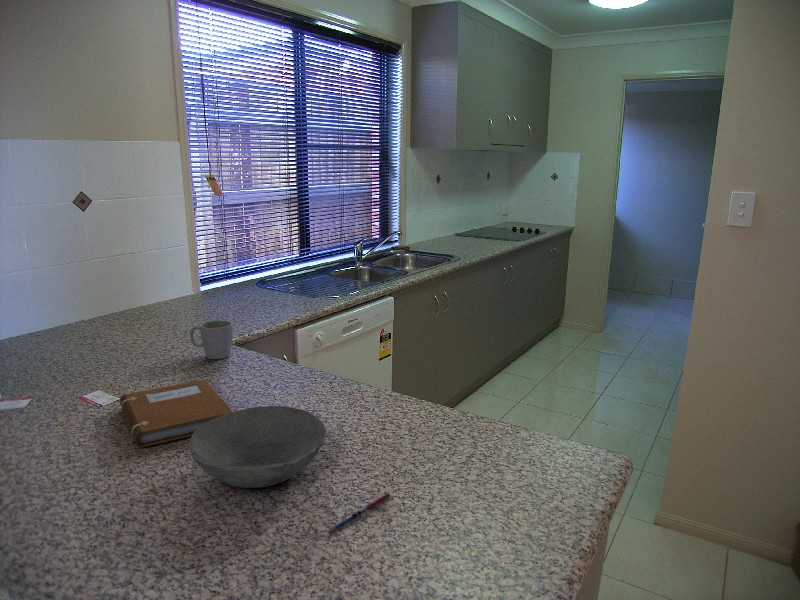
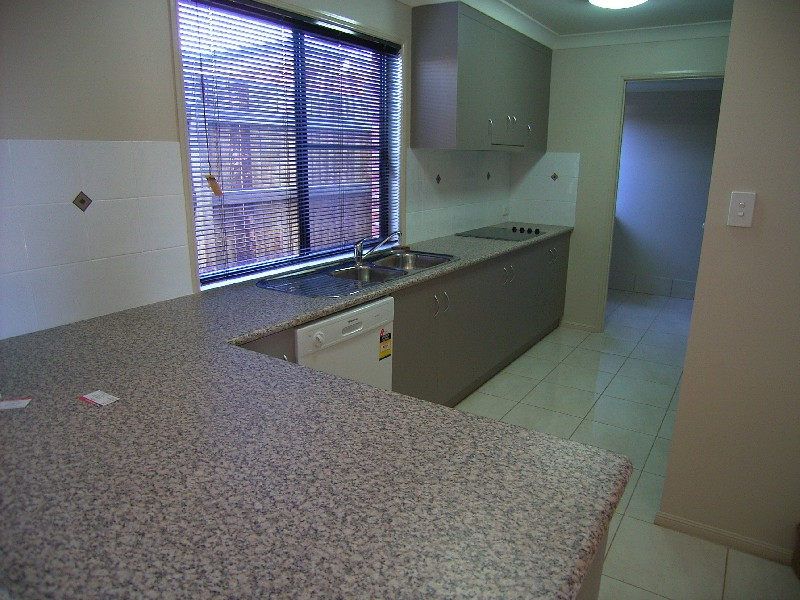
- pen [326,492,391,535]
- bowl [188,405,328,489]
- mug [189,319,234,360]
- notebook [119,379,233,448]
